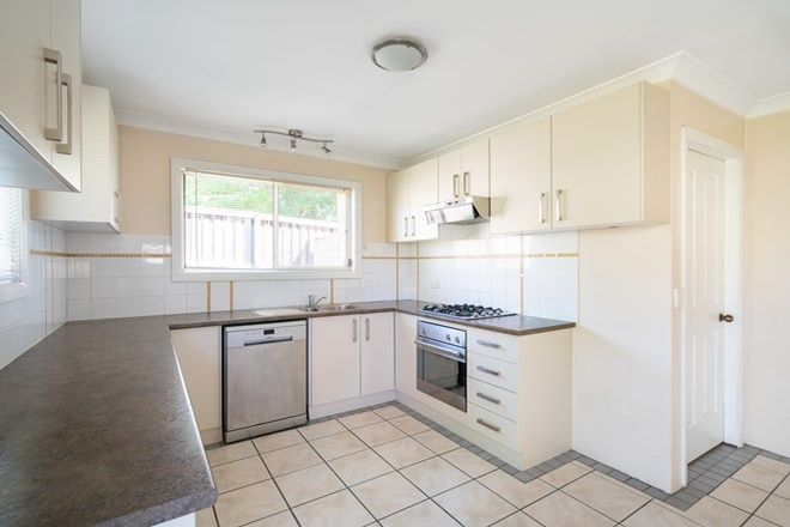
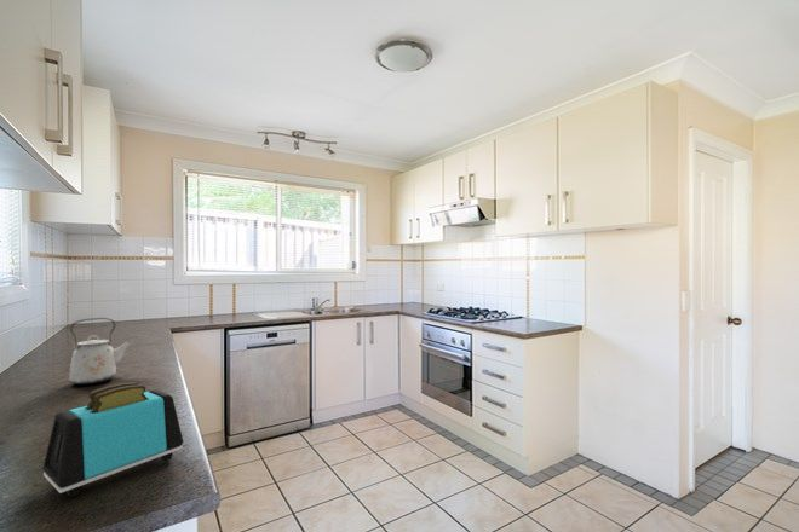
+ kettle [68,317,133,386]
+ toaster [42,381,184,498]
